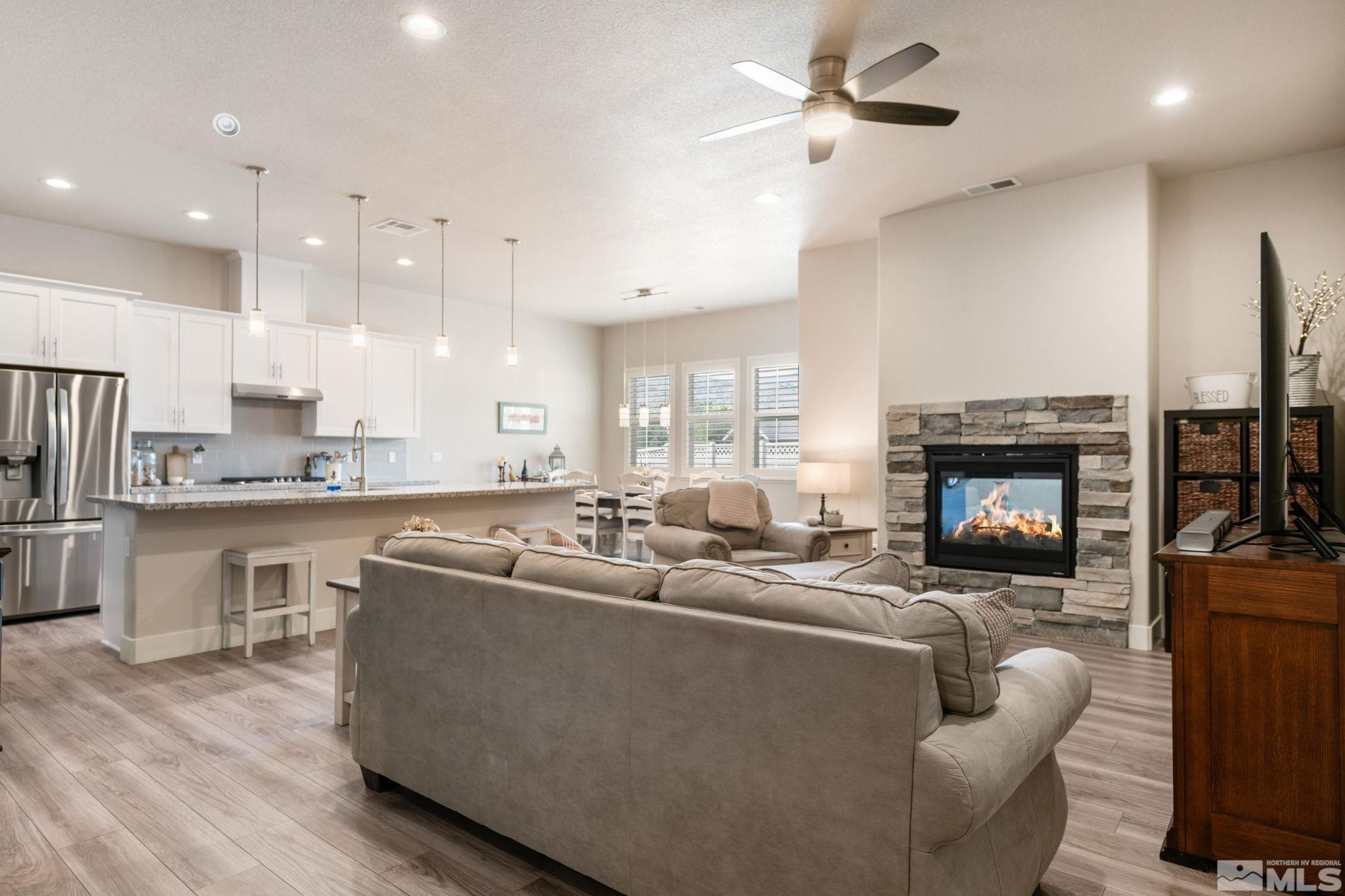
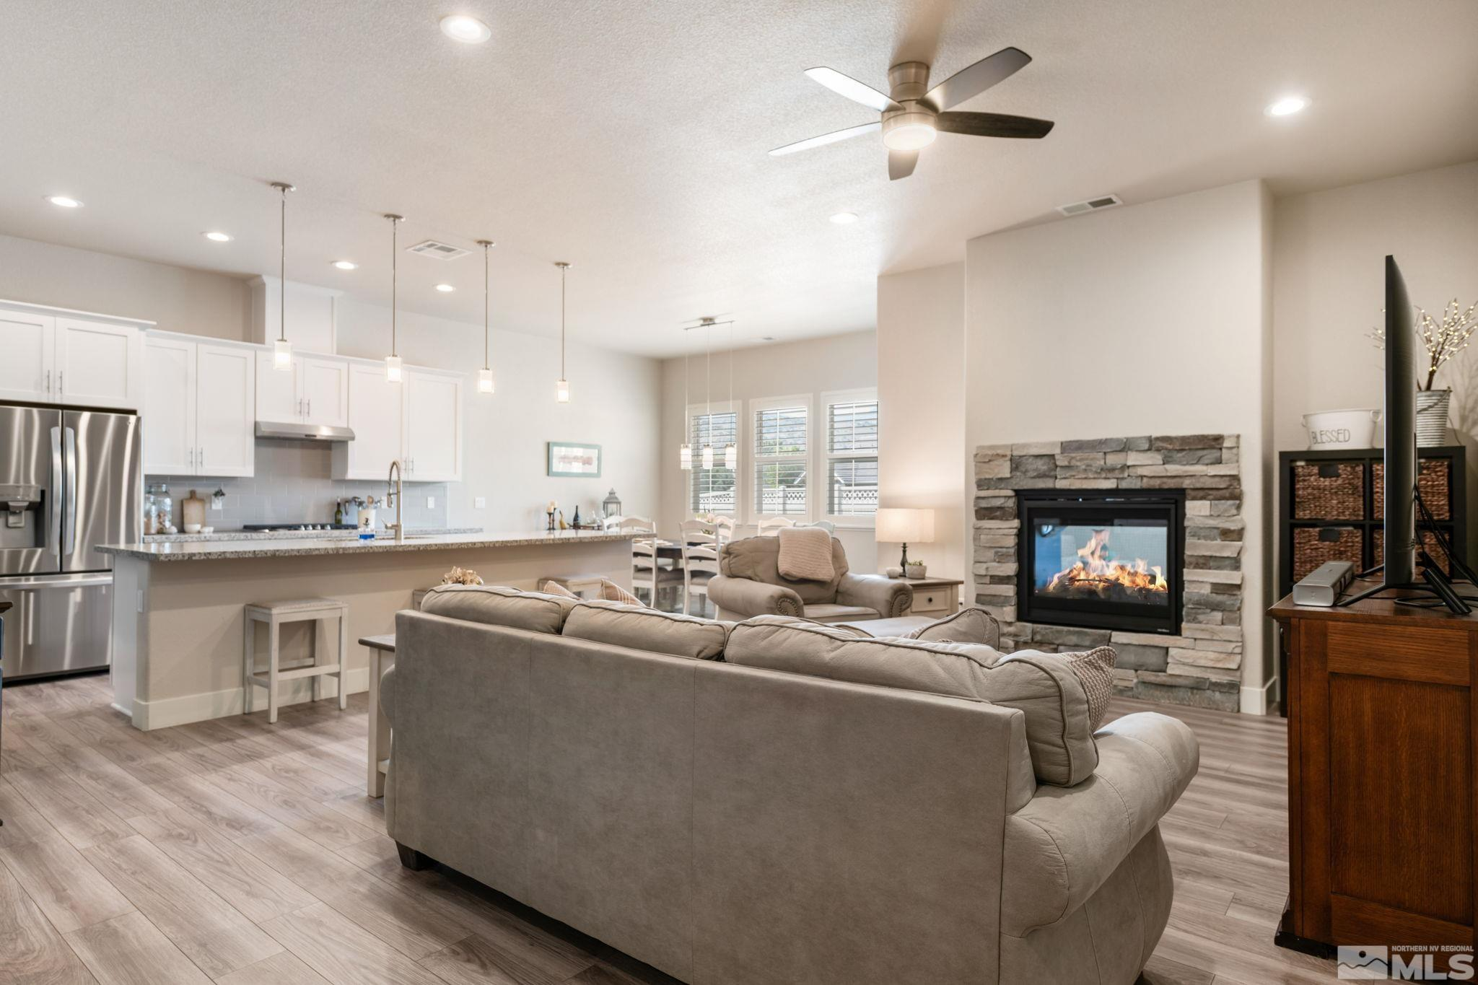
- smoke detector [212,112,241,138]
